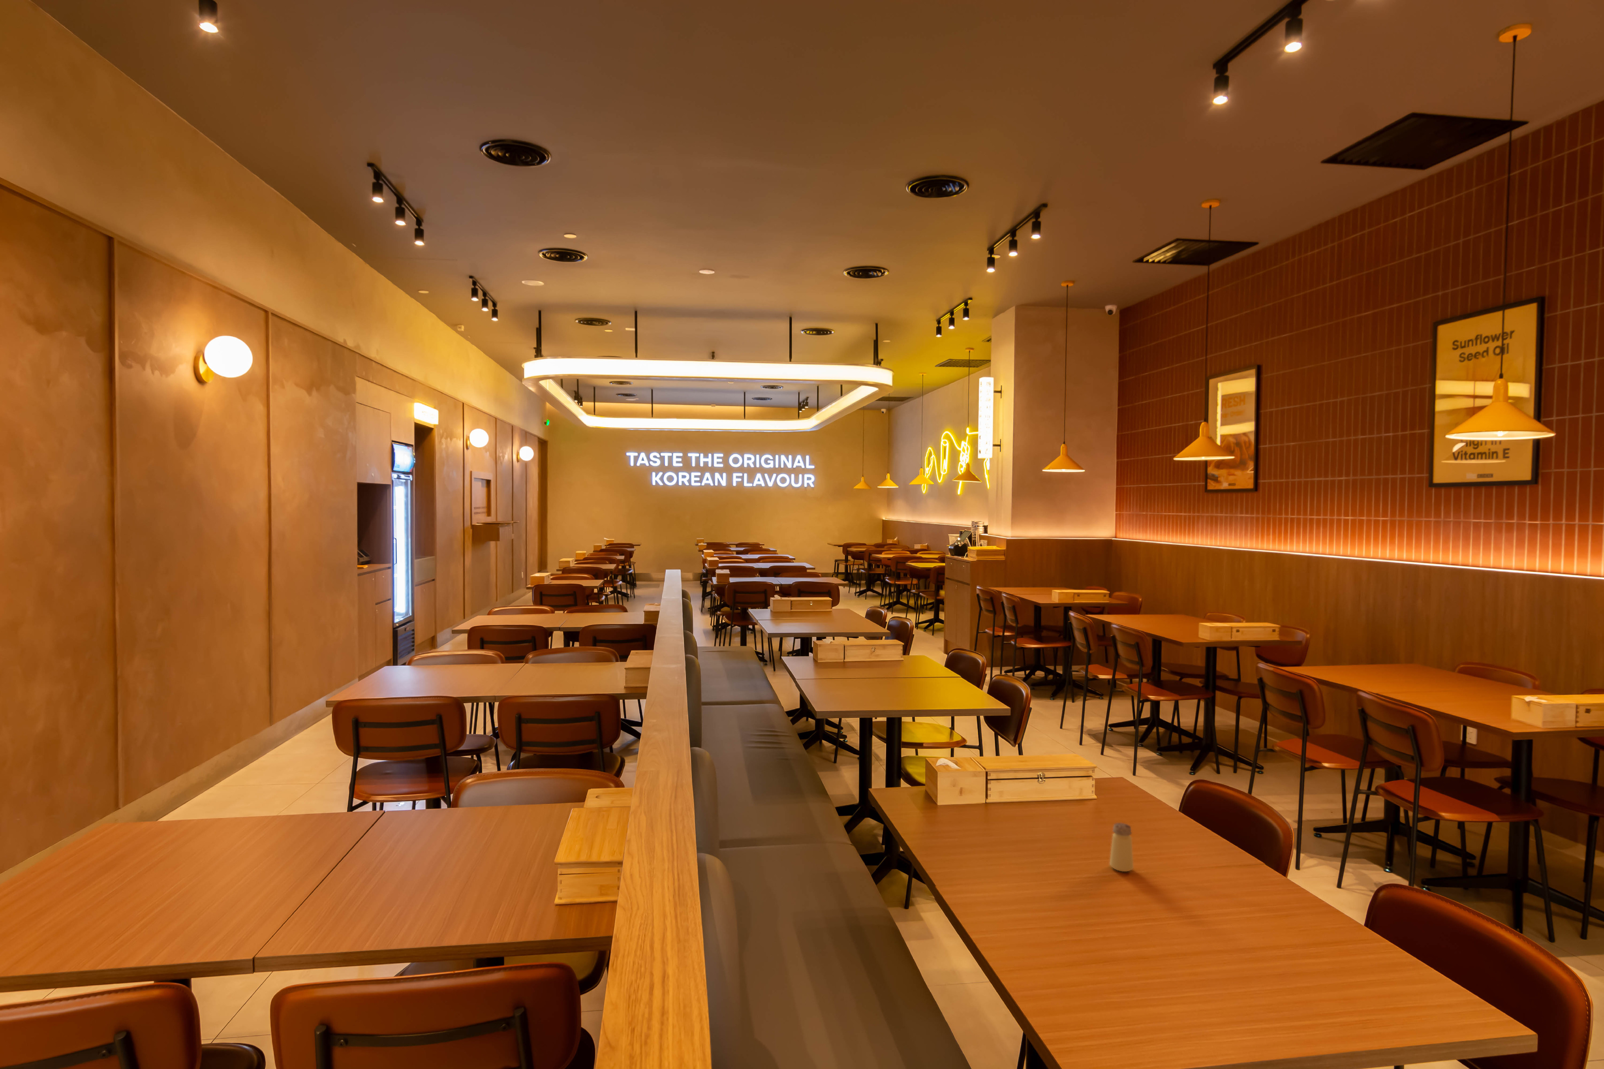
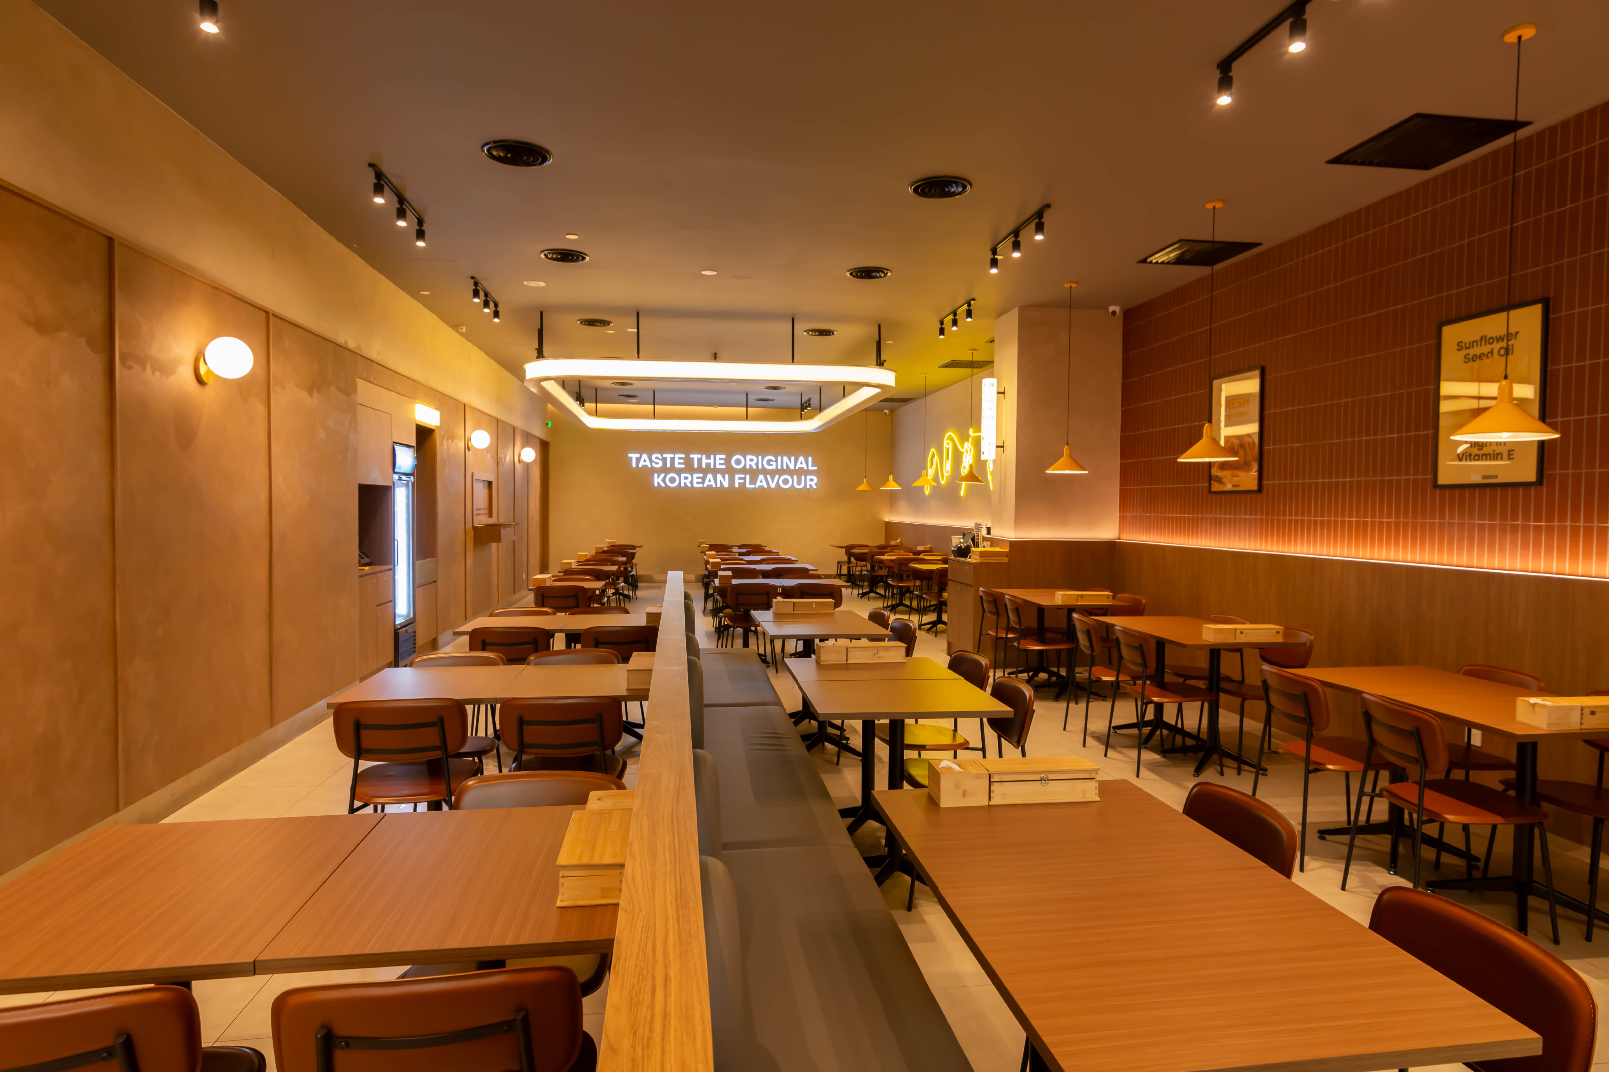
- saltshaker [1109,822,1134,872]
